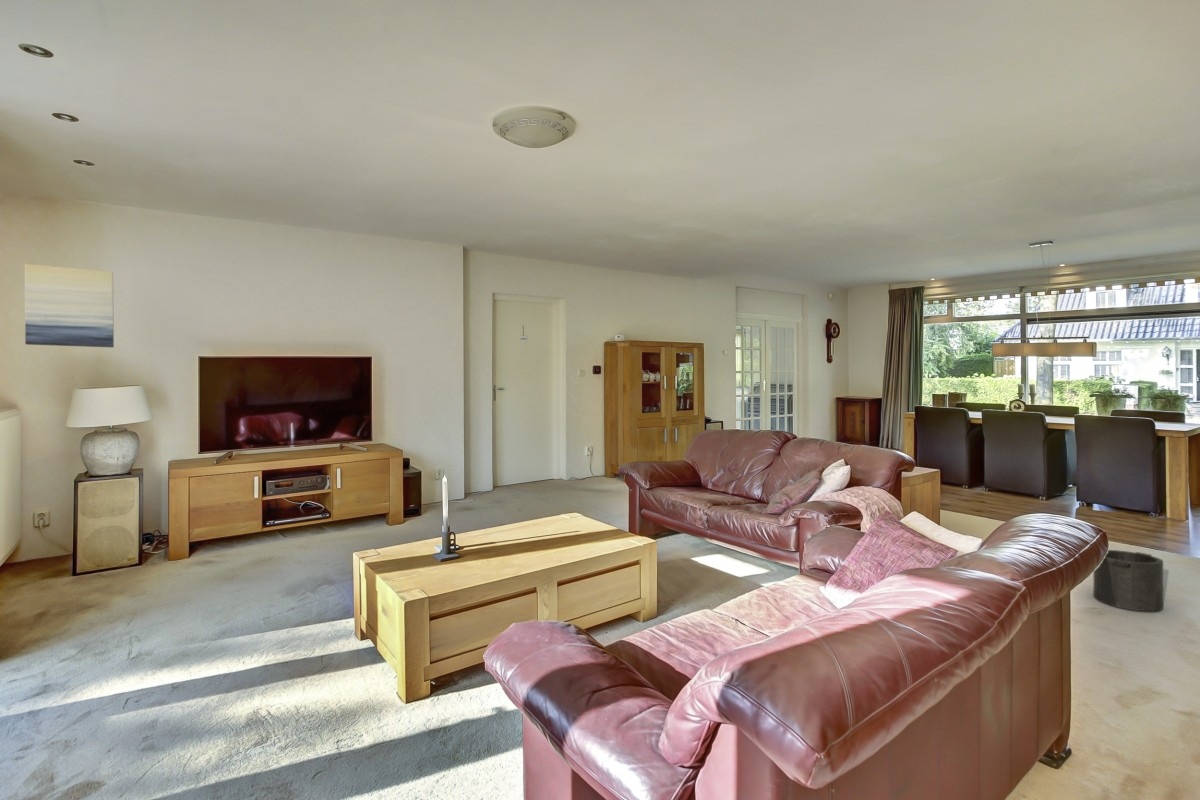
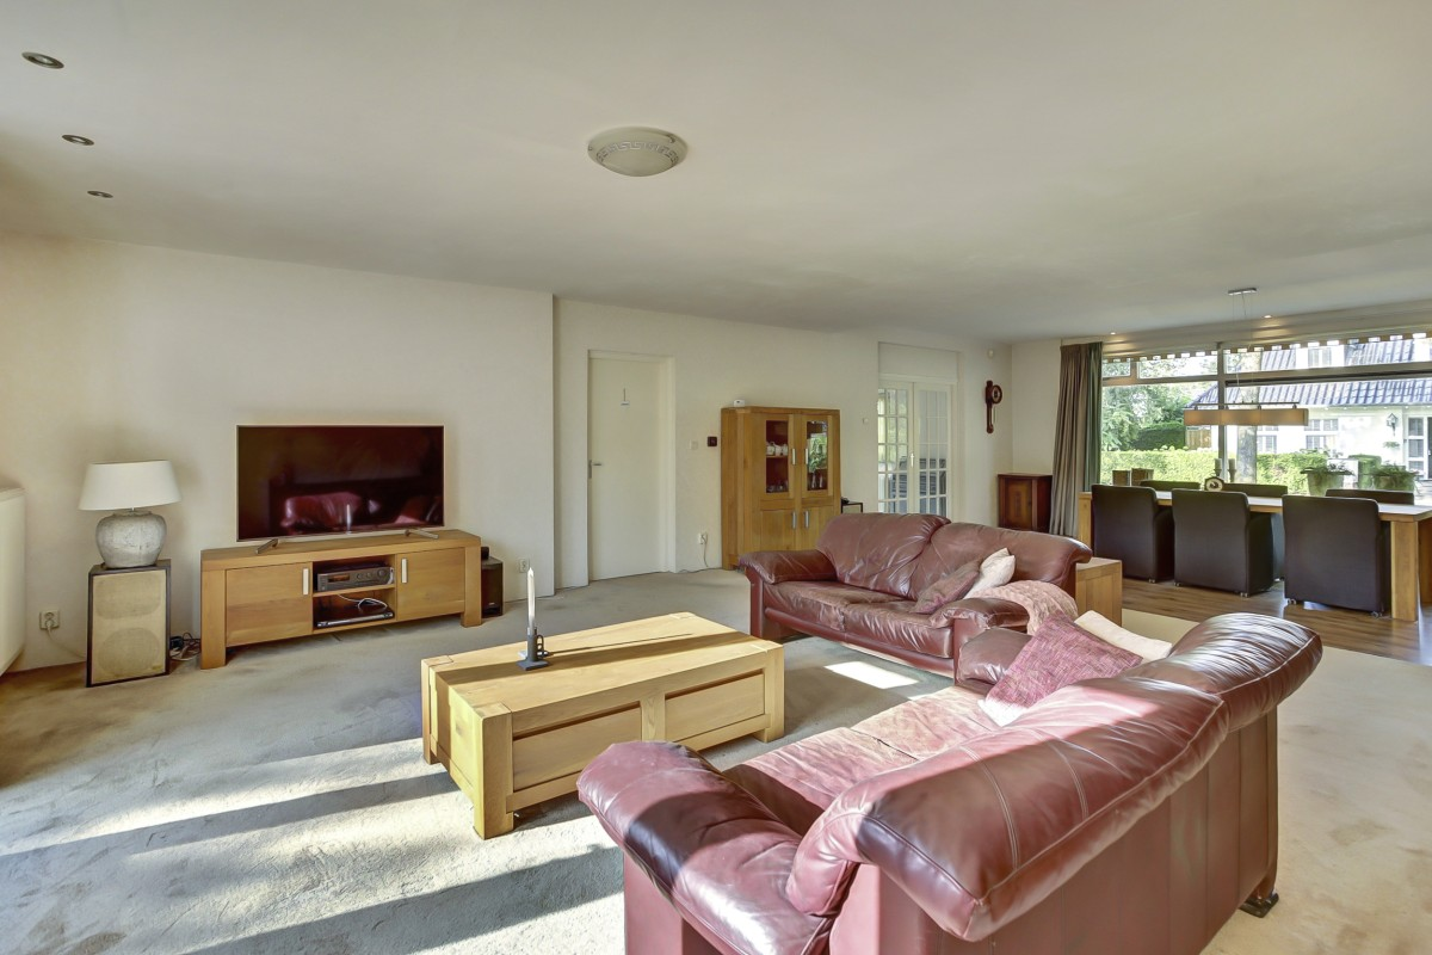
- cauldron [1093,549,1164,612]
- wall art [24,263,115,348]
